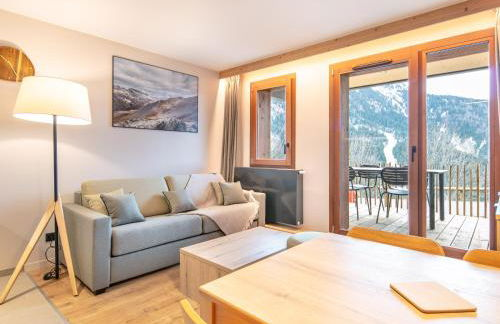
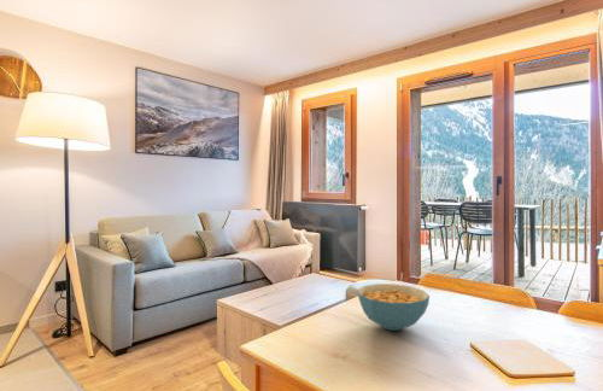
+ cereal bowl [357,282,431,332]
